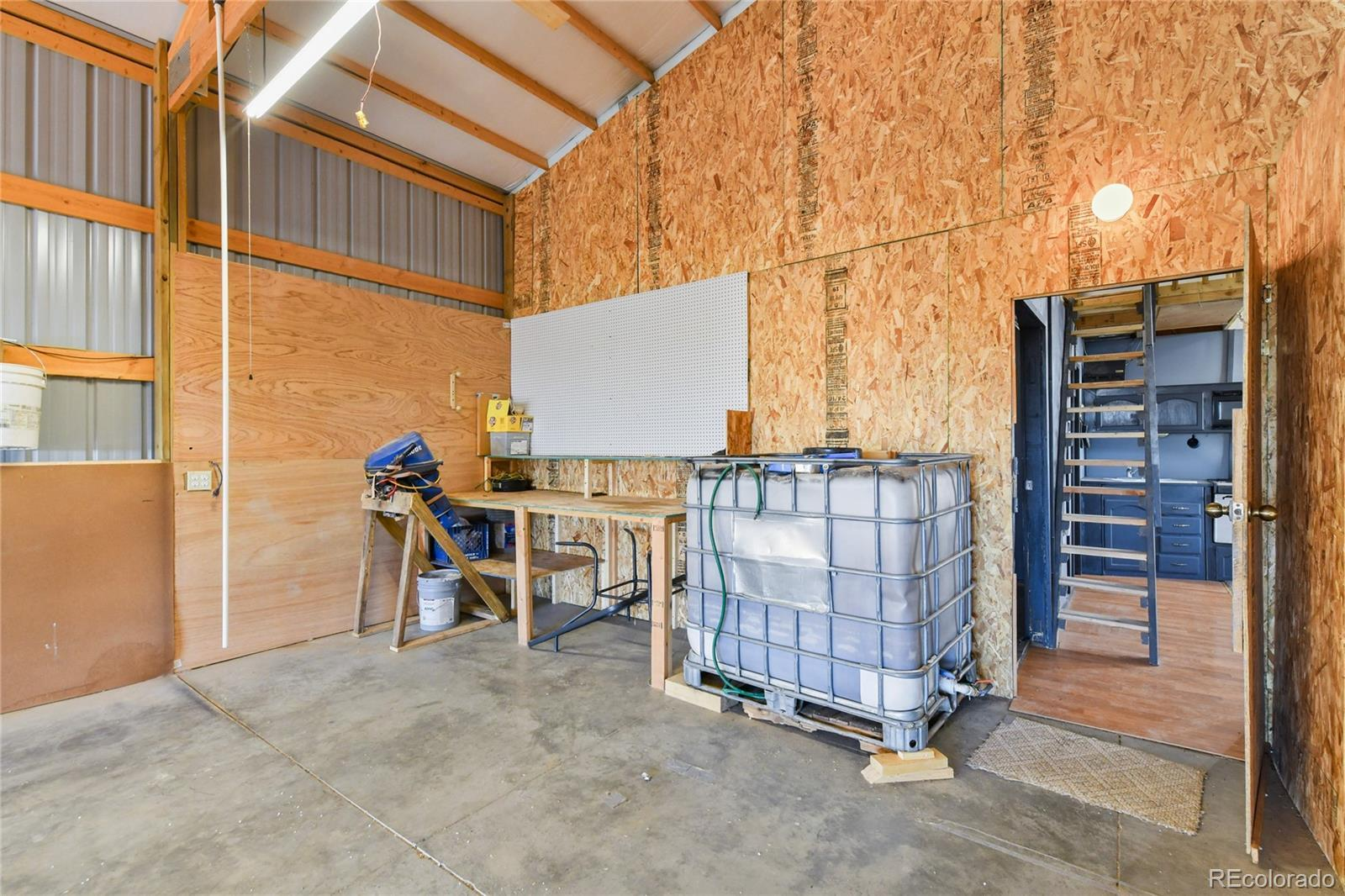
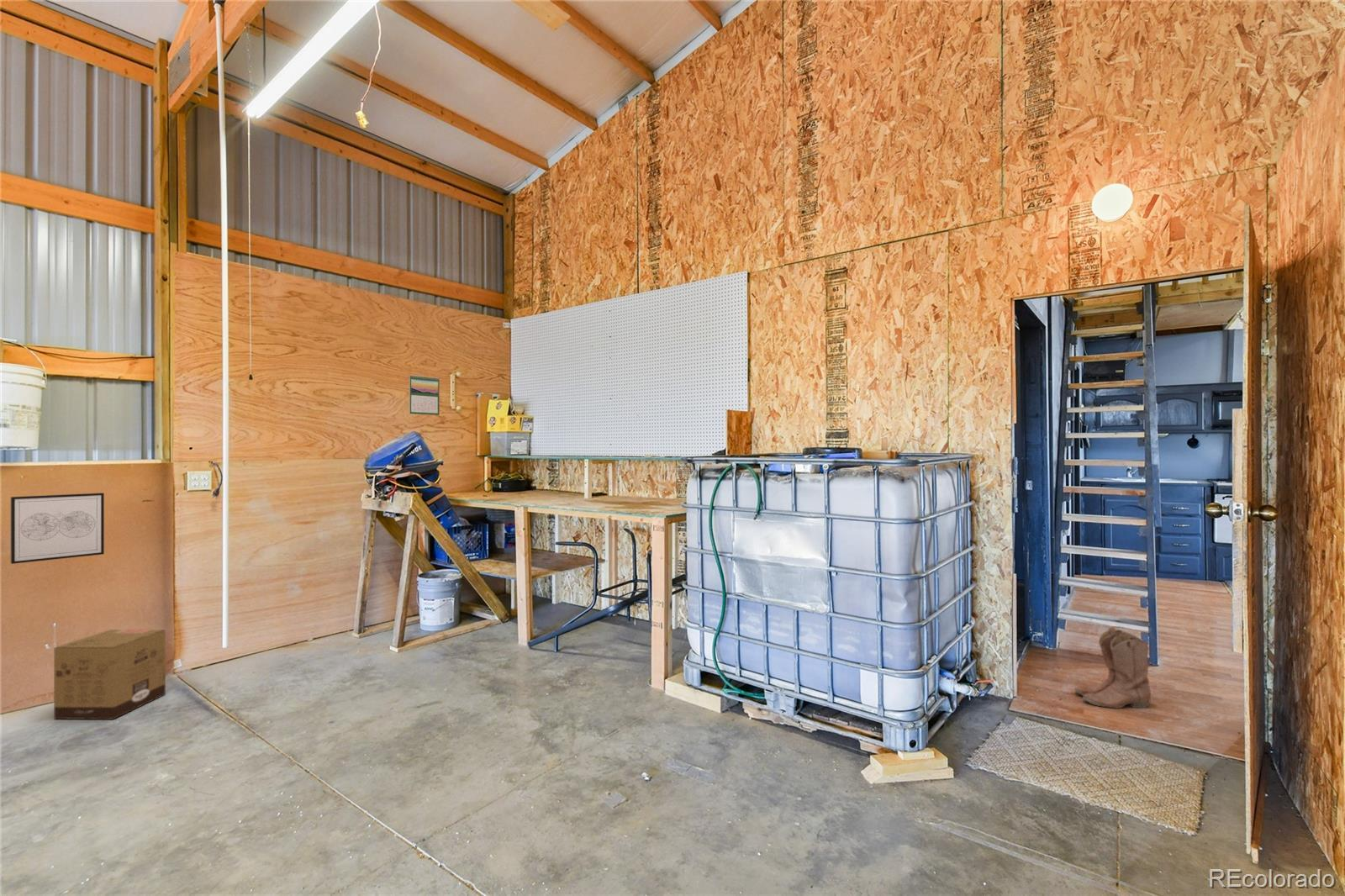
+ wall art [10,492,105,565]
+ calendar [409,374,440,416]
+ boots [1073,625,1152,709]
+ cardboard box [53,629,166,720]
